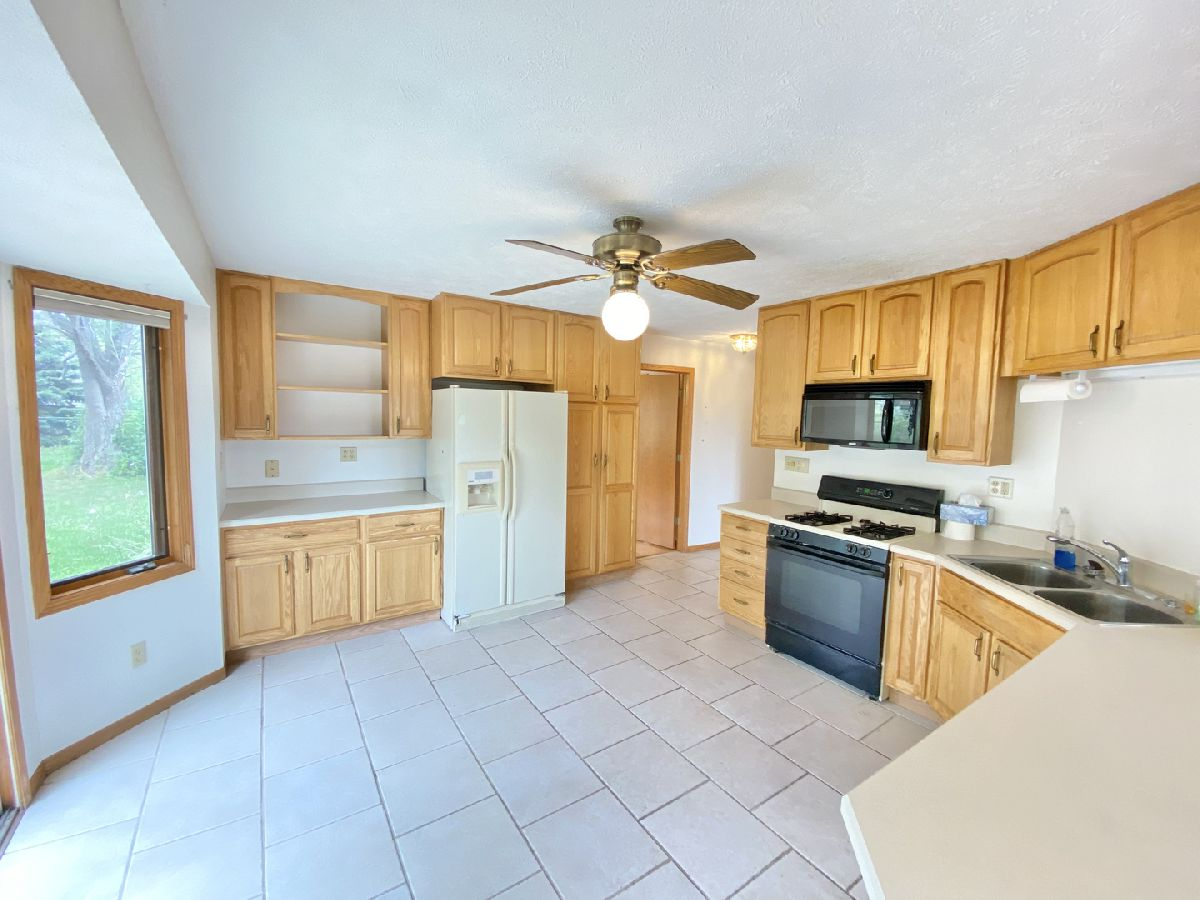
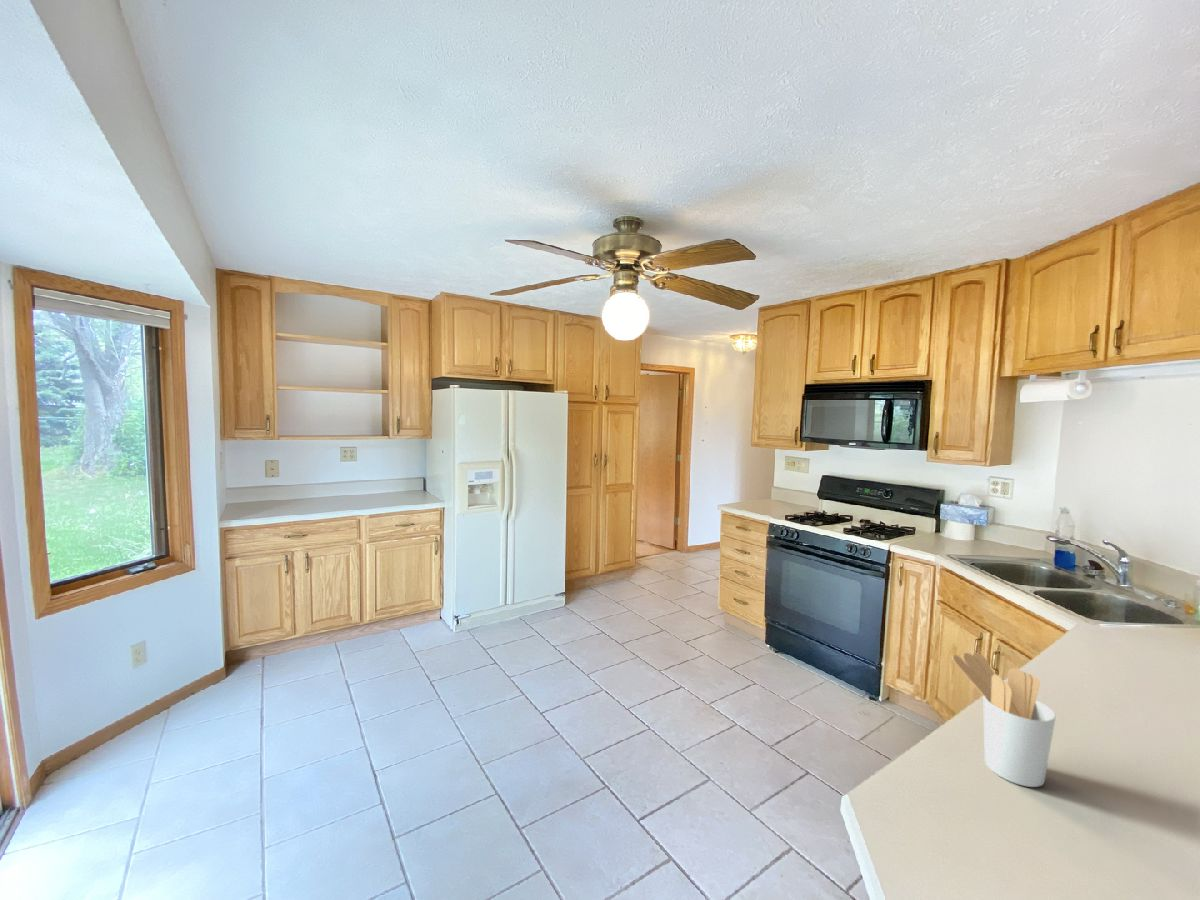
+ utensil holder [952,652,1057,788]
